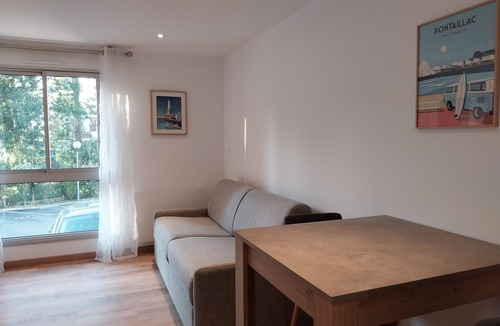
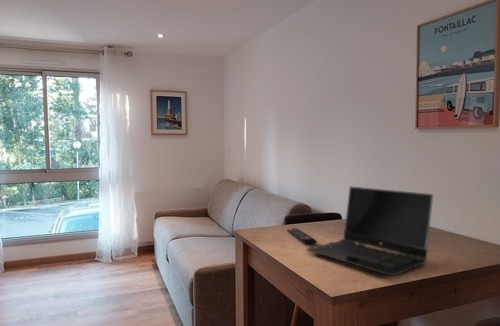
+ laptop computer [305,185,434,276]
+ remote control [286,227,317,245]
